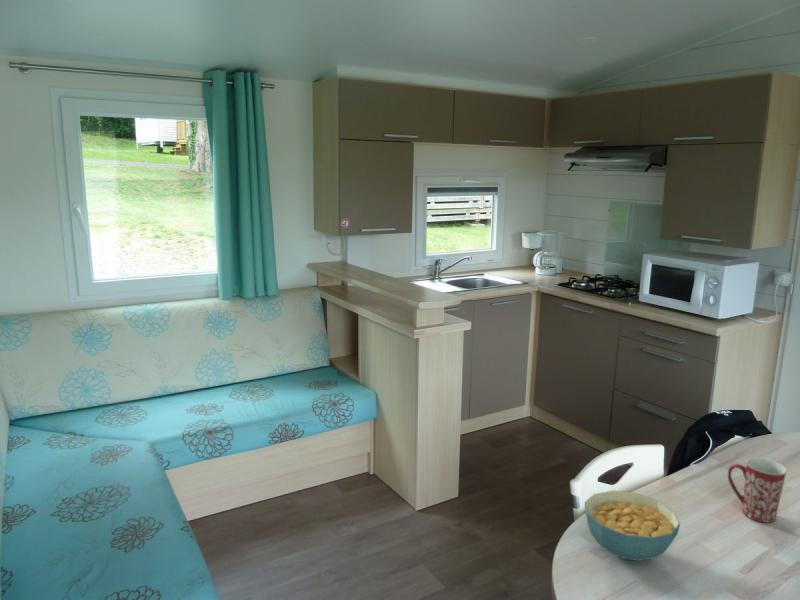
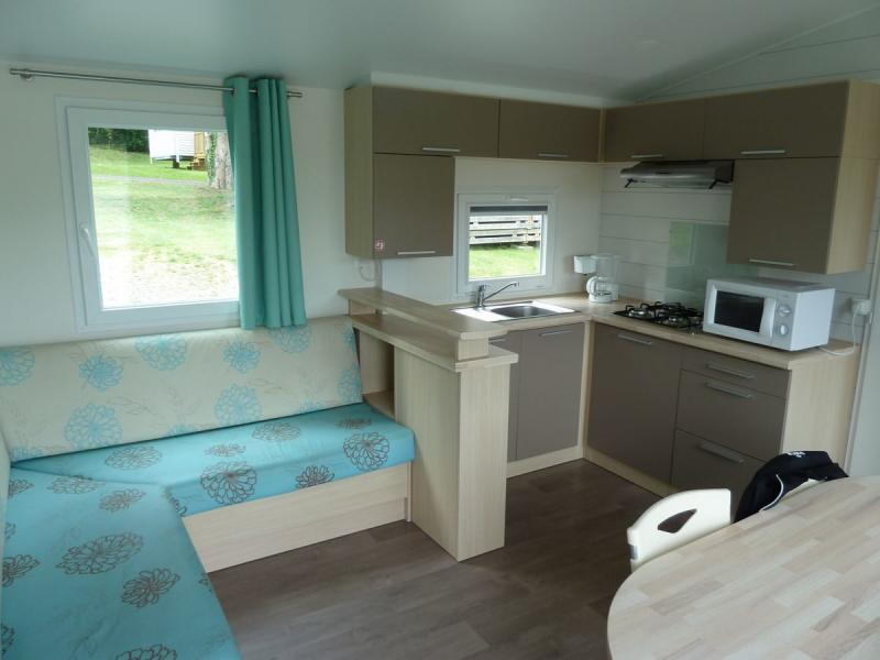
- mug [727,457,788,524]
- cereal bowl [584,490,681,562]
